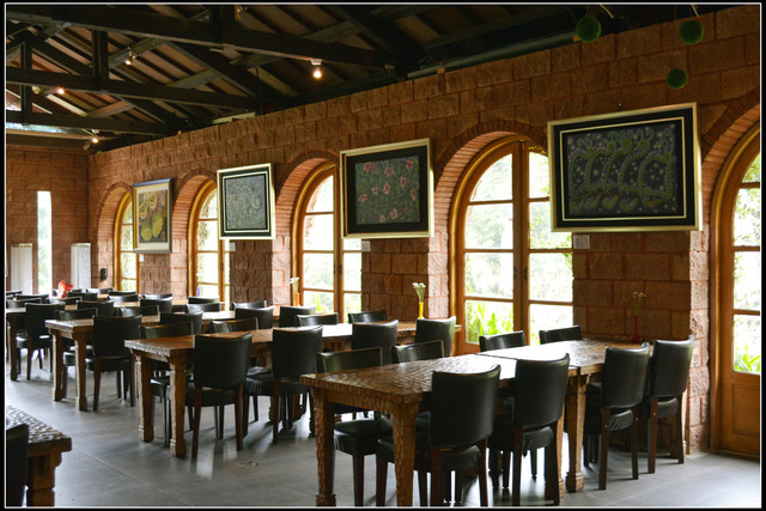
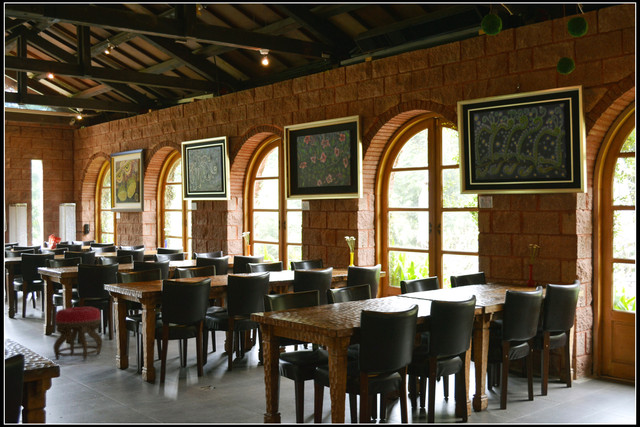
+ stool [52,306,103,361]
